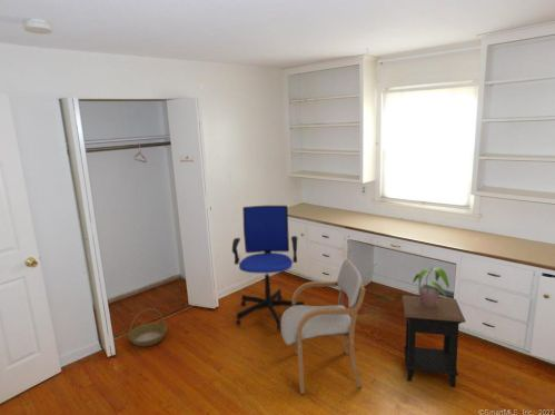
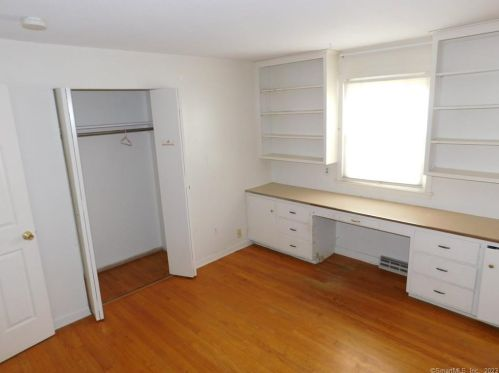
- side table [402,295,467,388]
- potted plant [412,266,450,307]
- basket [127,307,168,347]
- armchair [280,258,367,395]
- office chair [231,205,305,333]
